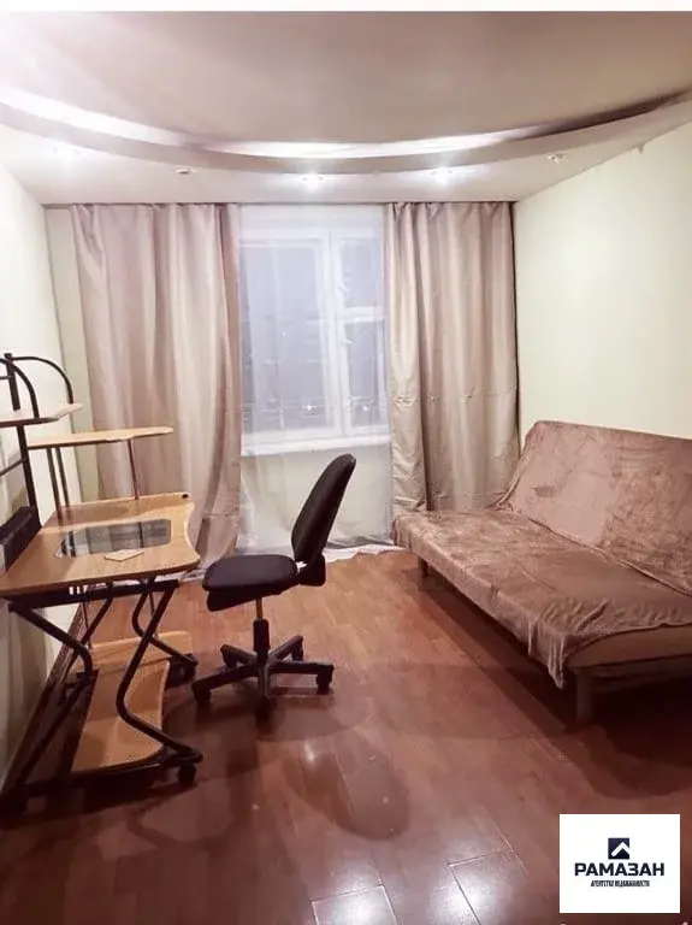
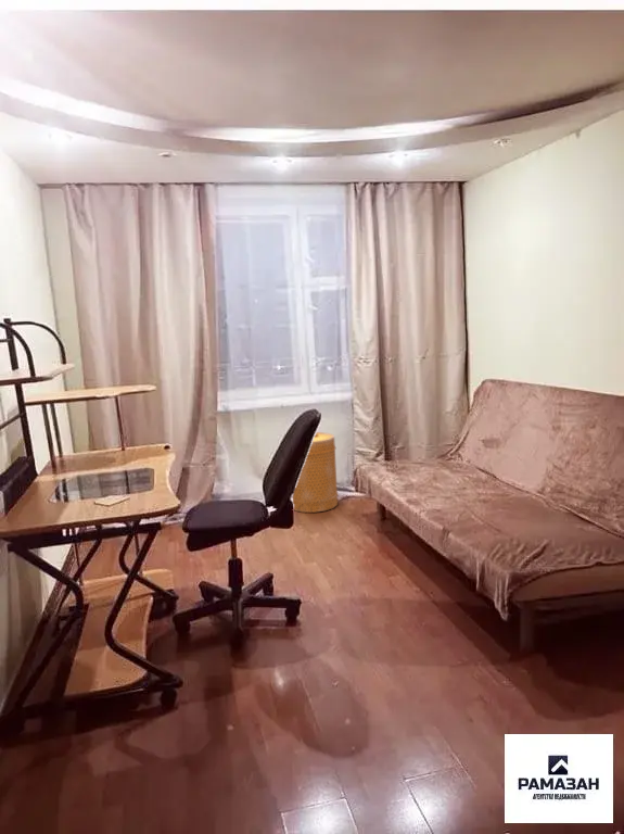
+ basket [292,431,339,514]
